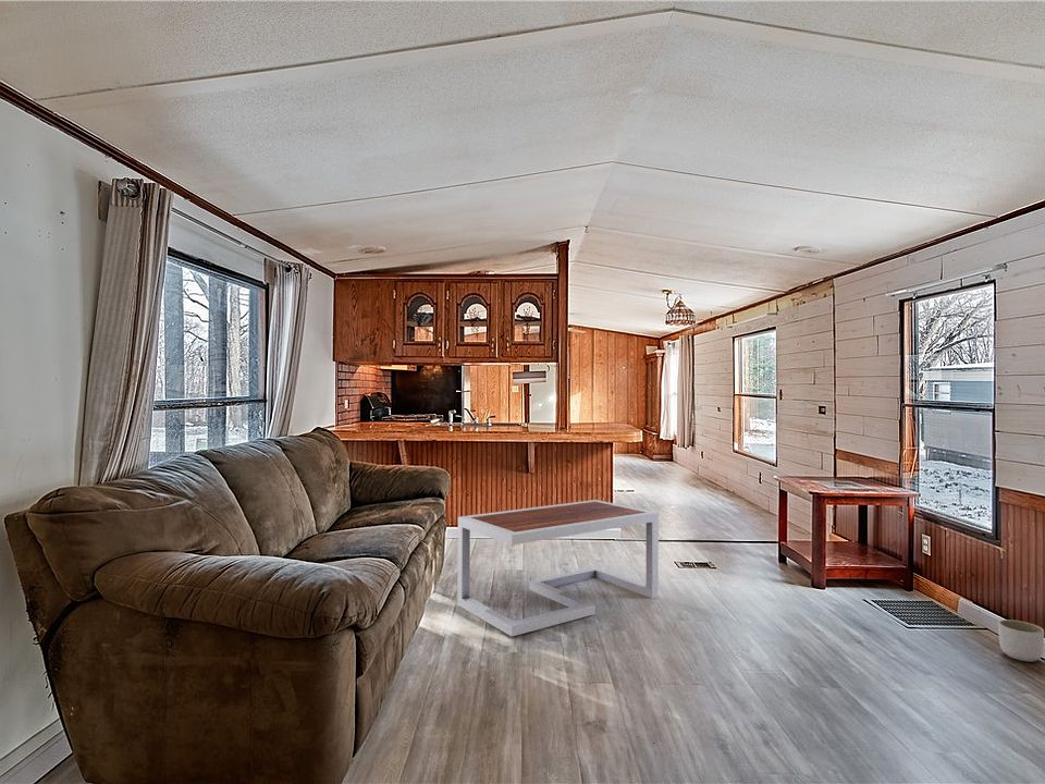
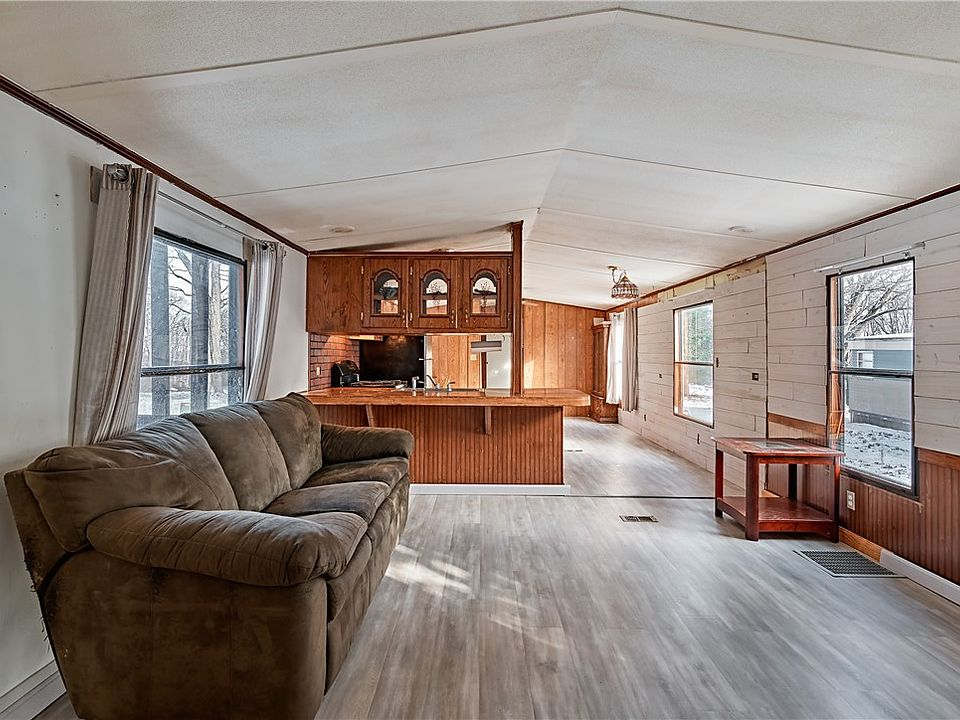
- planter [997,618,1045,663]
- coffee table [456,499,660,637]
